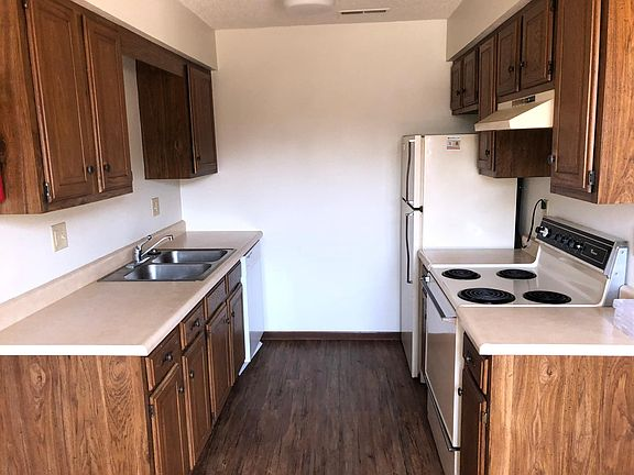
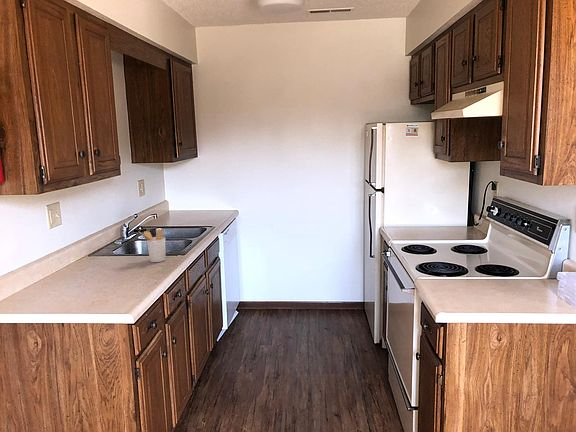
+ utensil holder [138,228,166,263]
